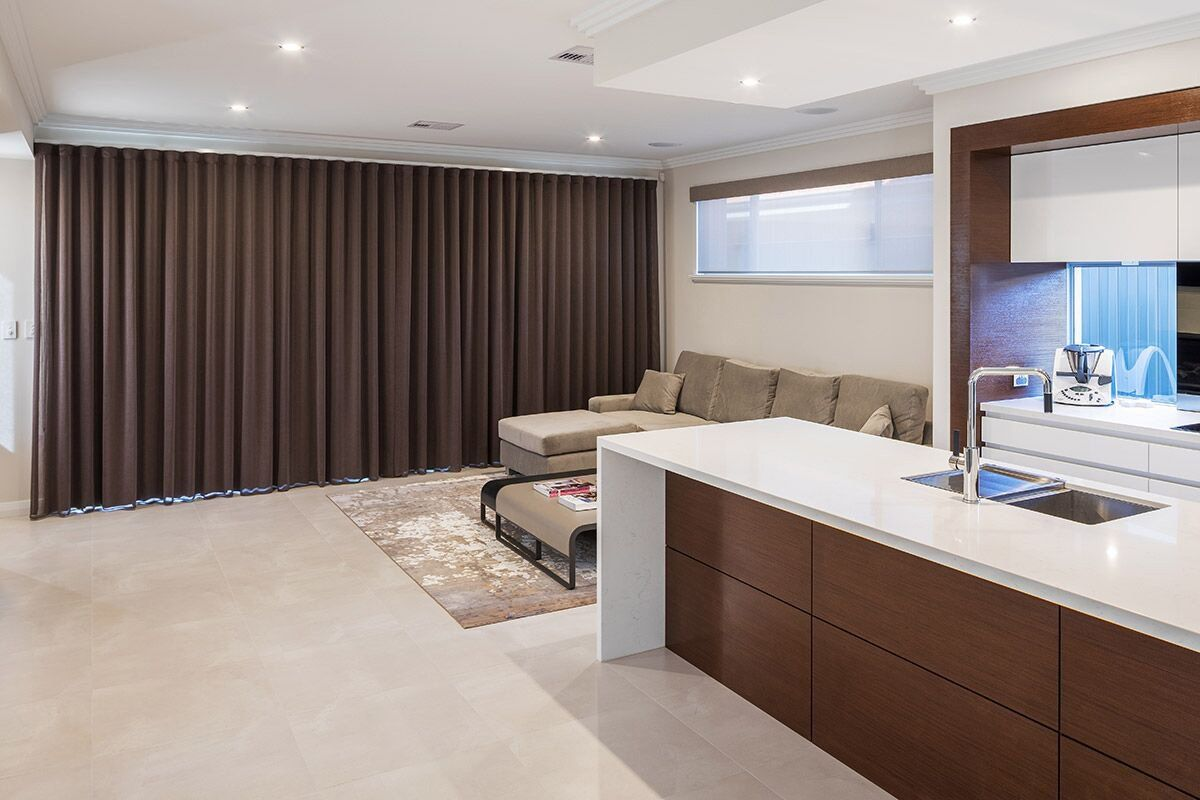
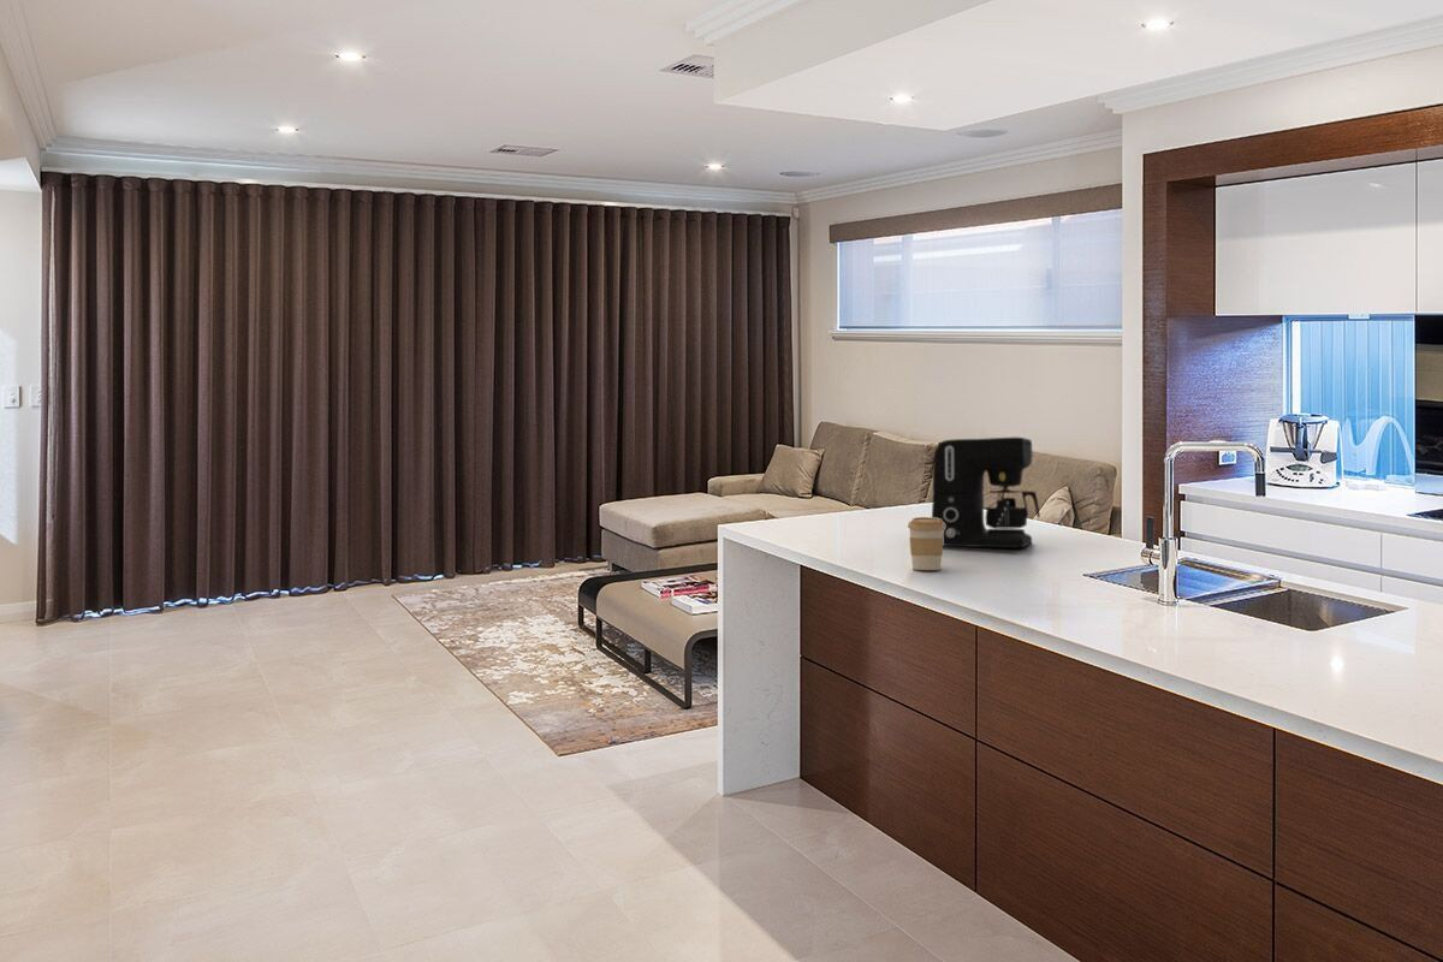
+ coffee cup [907,516,945,571]
+ coffee maker [931,437,1041,550]
